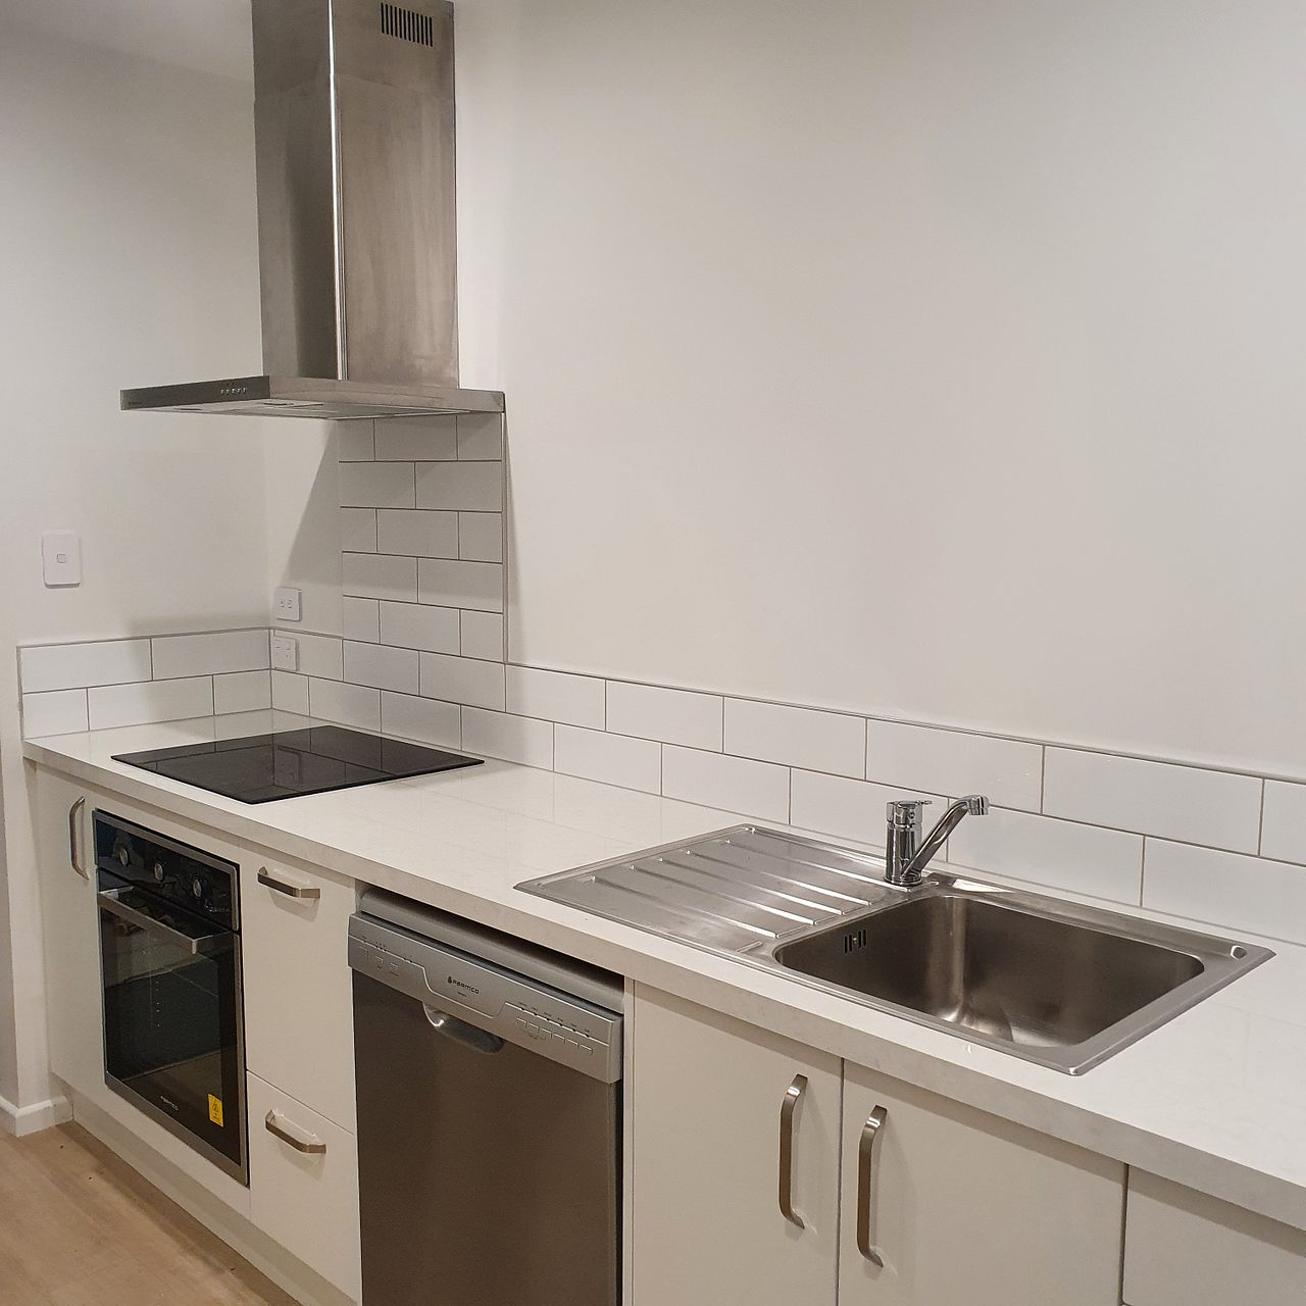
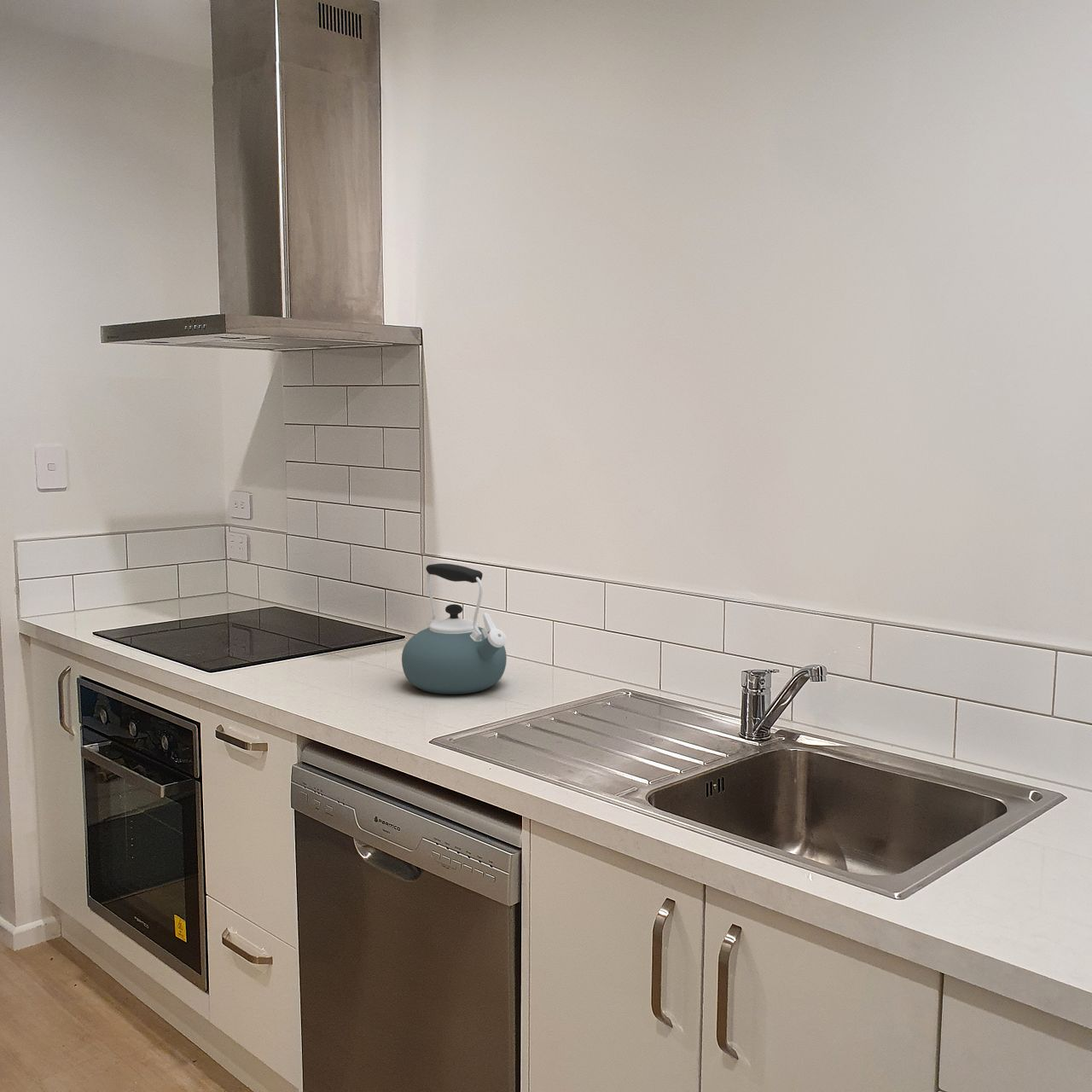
+ kettle [401,562,508,695]
